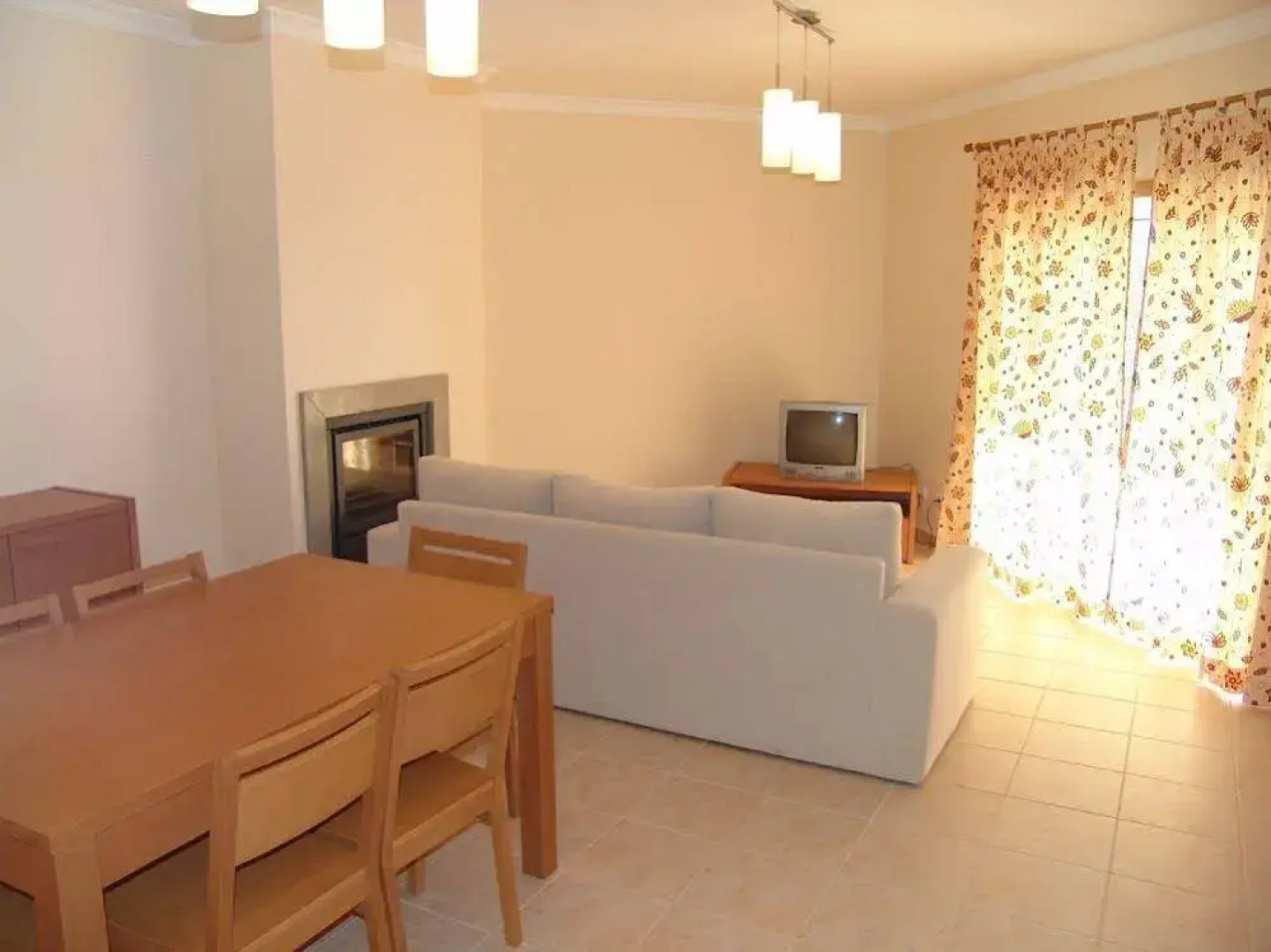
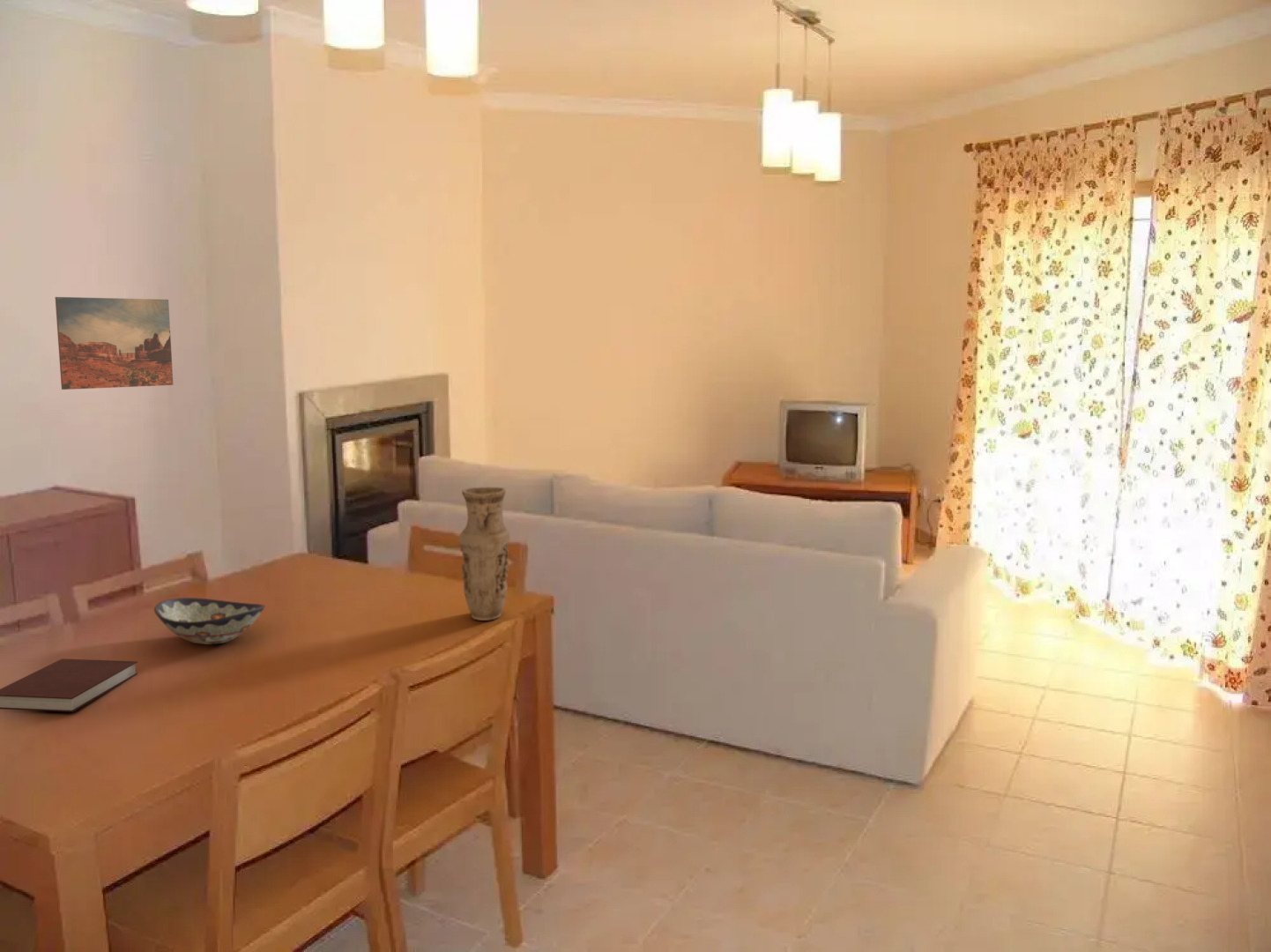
+ vase [458,487,511,621]
+ decorative bowl [153,597,266,645]
+ wall art [55,296,174,390]
+ notebook [0,658,138,713]
